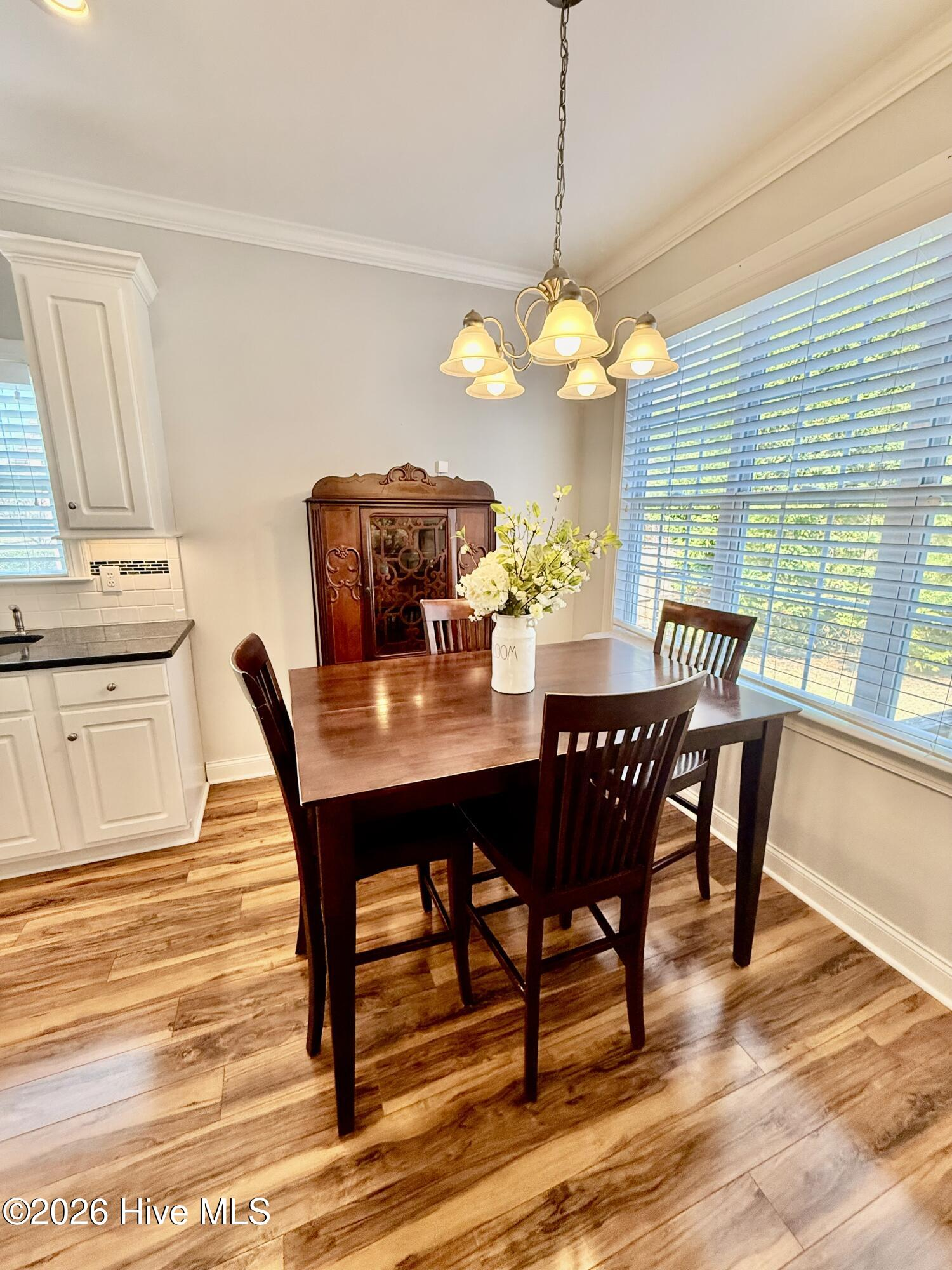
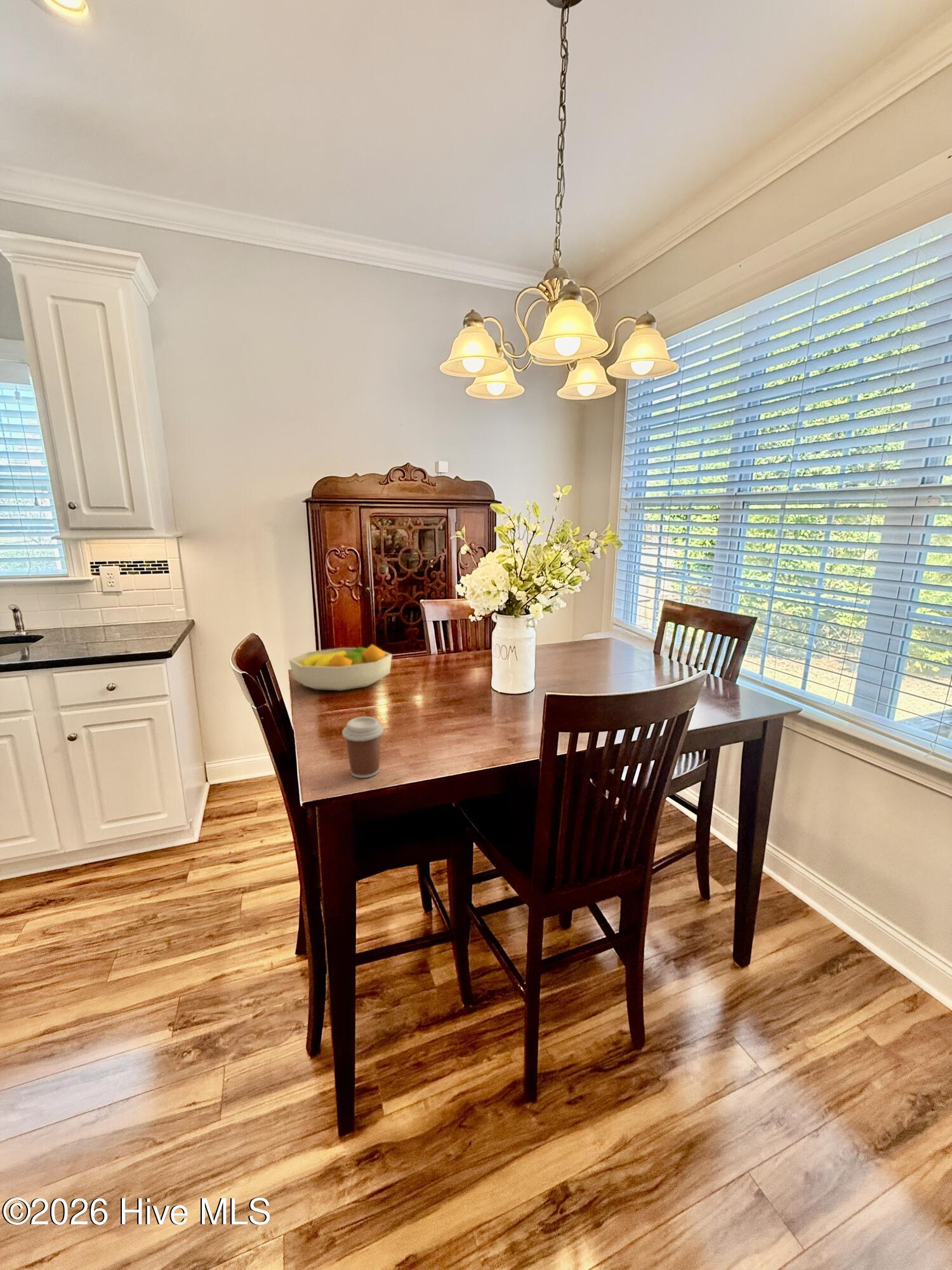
+ fruit bowl [288,643,393,692]
+ coffee cup [341,716,384,779]
